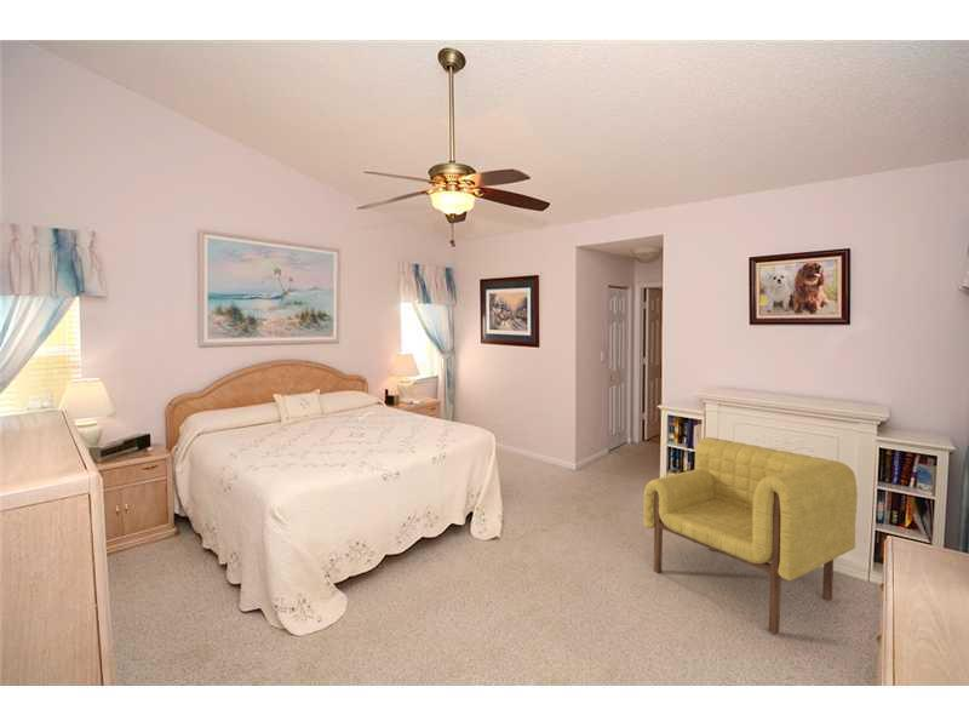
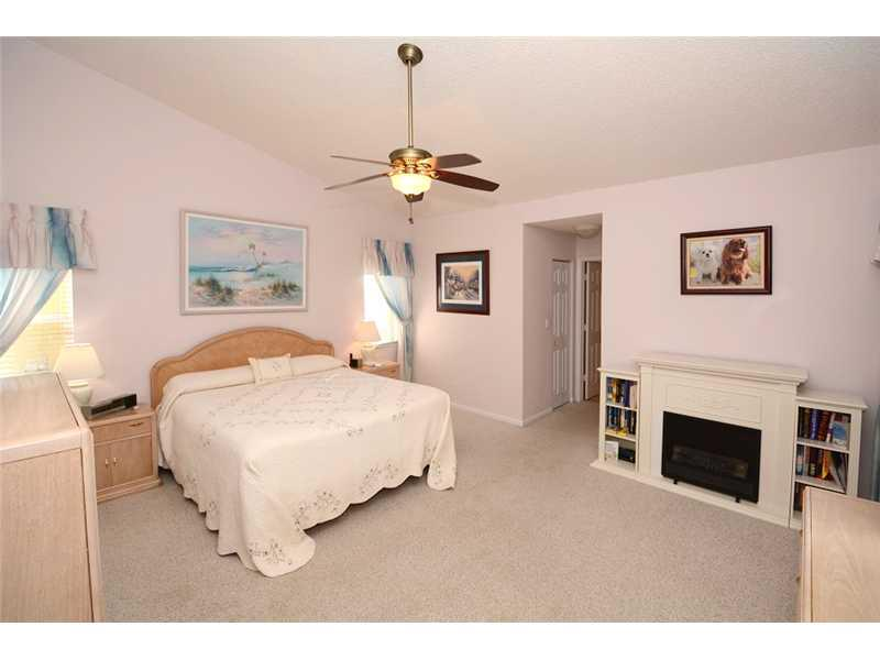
- armchair [642,436,859,635]
